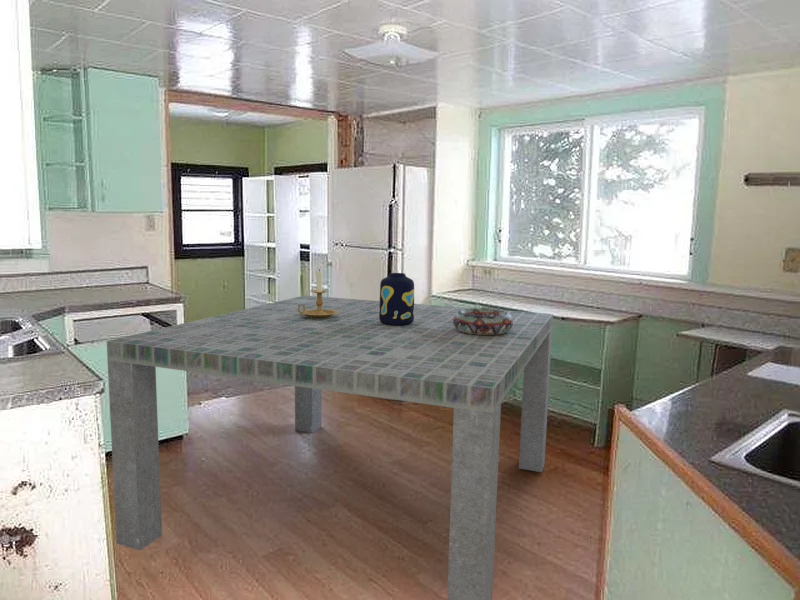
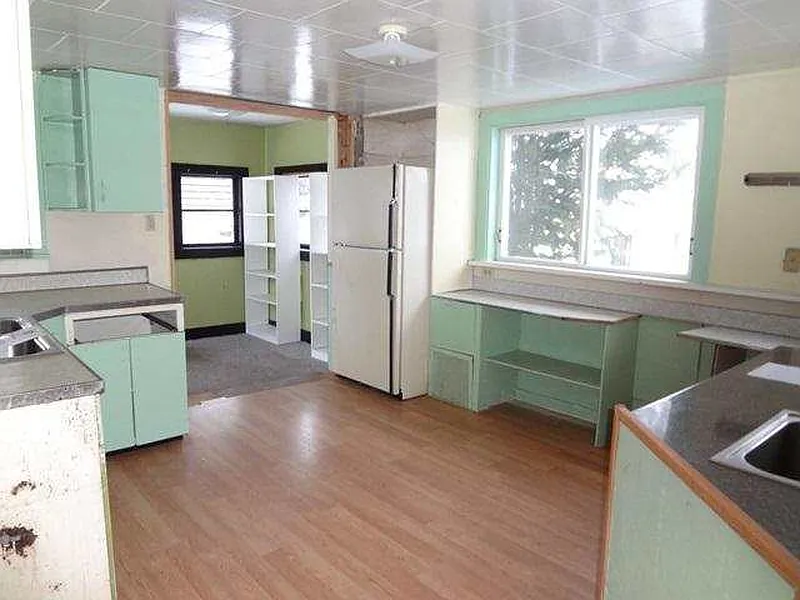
- candle holder [298,268,339,318]
- vase [379,272,415,326]
- dining table [106,294,554,600]
- decorative bowl [453,308,513,335]
